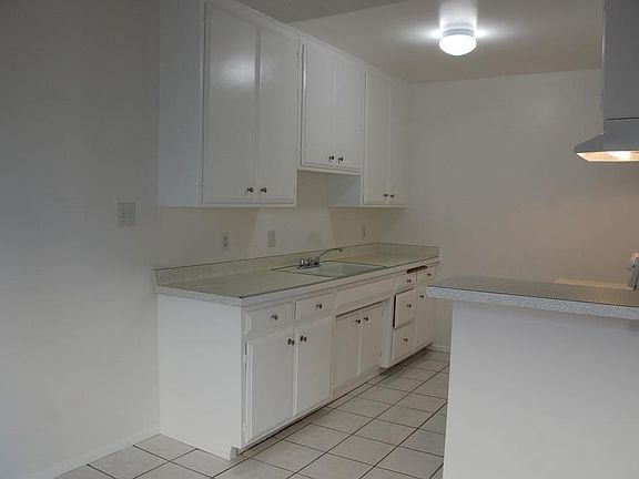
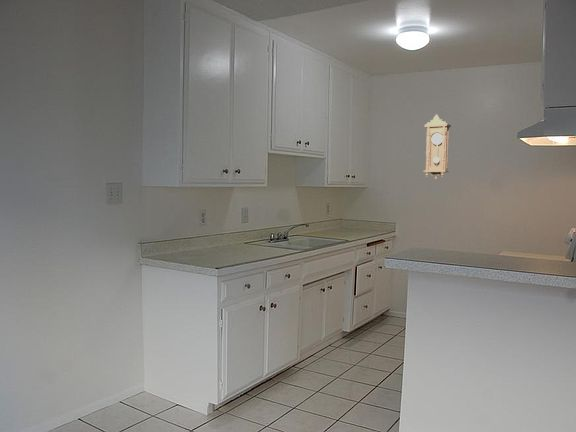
+ pendulum clock [423,114,452,181]
